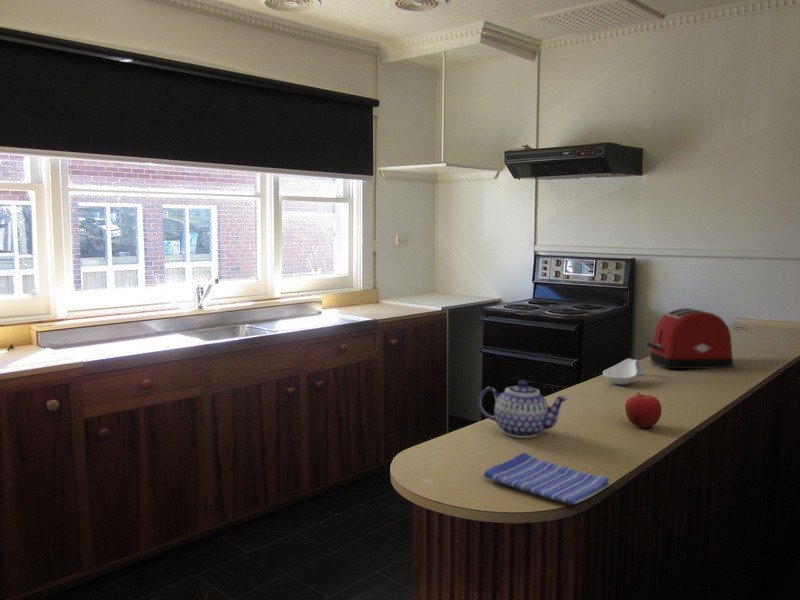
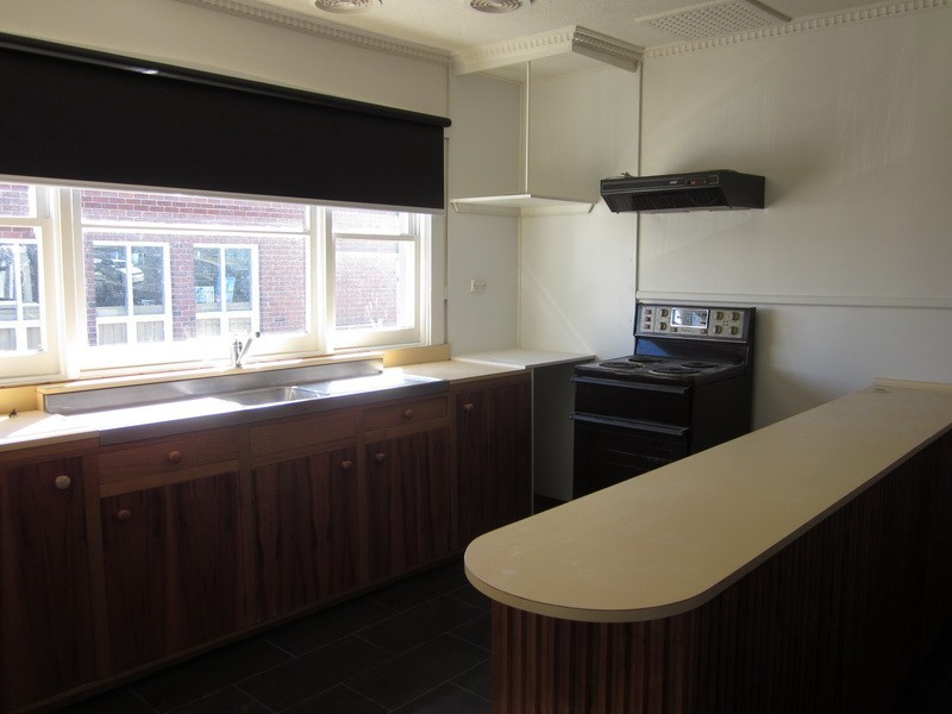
- spoon rest [602,357,645,386]
- fruit [624,391,663,429]
- teapot [477,379,569,439]
- toaster [645,307,734,370]
- dish towel [483,451,611,505]
